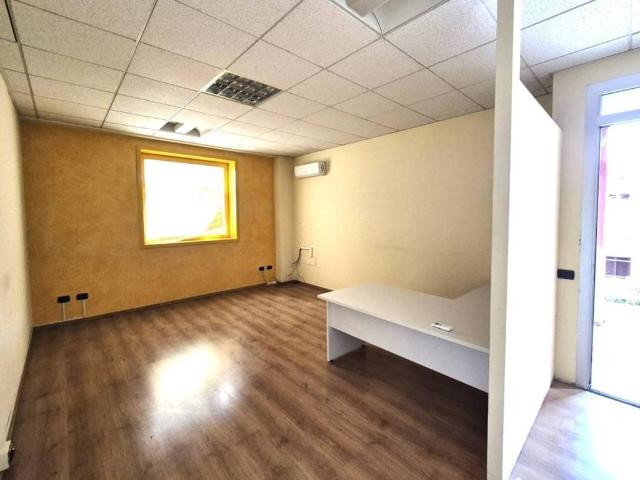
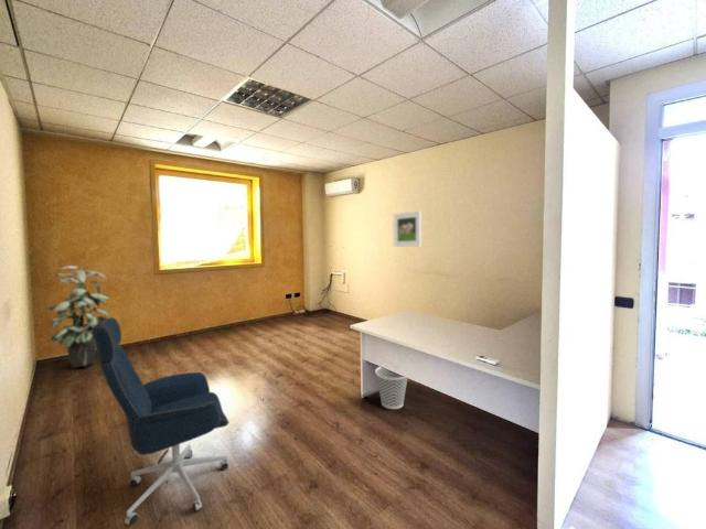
+ office chair [90,316,231,526]
+ wastebasket [374,366,408,410]
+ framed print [393,209,422,248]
+ indoor plant [42,264,110,369]
